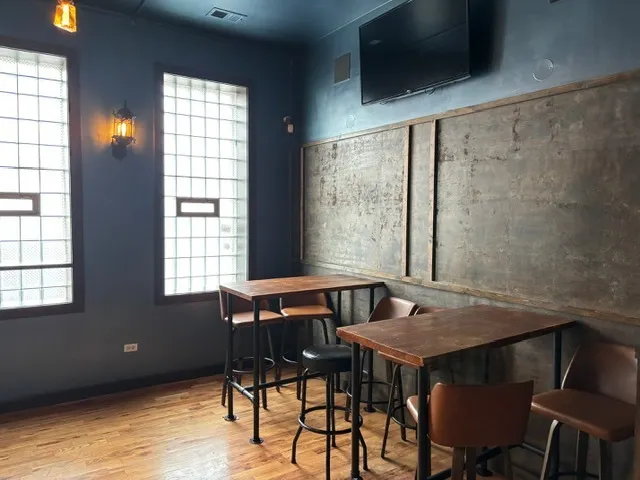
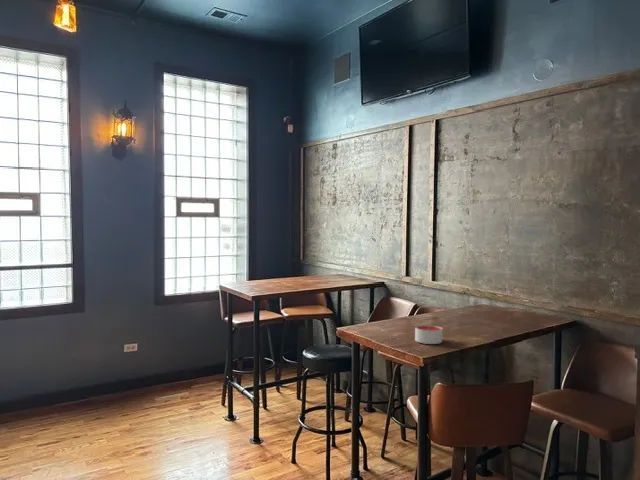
+ candle [414,324,443,345]
